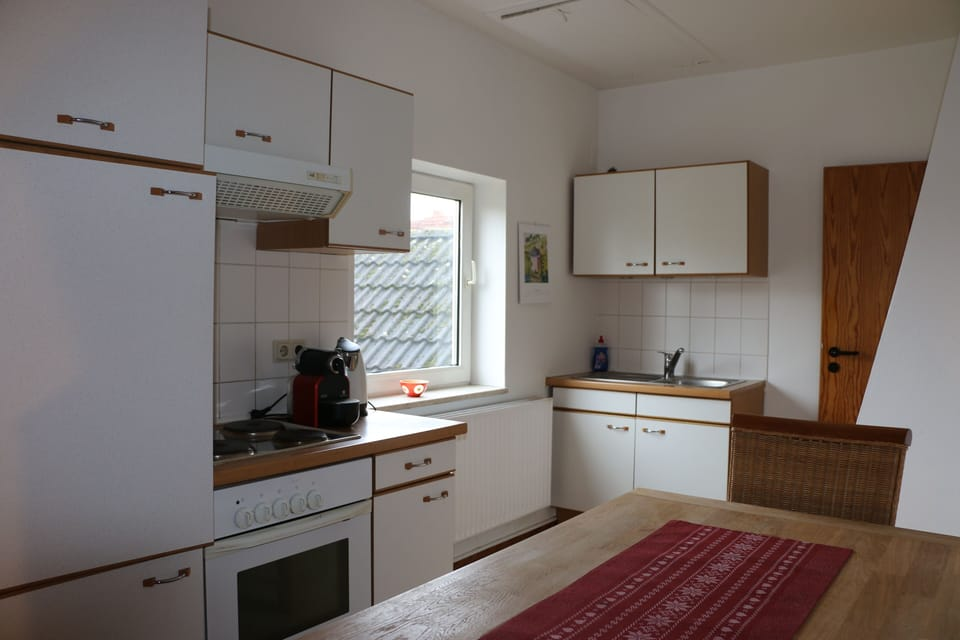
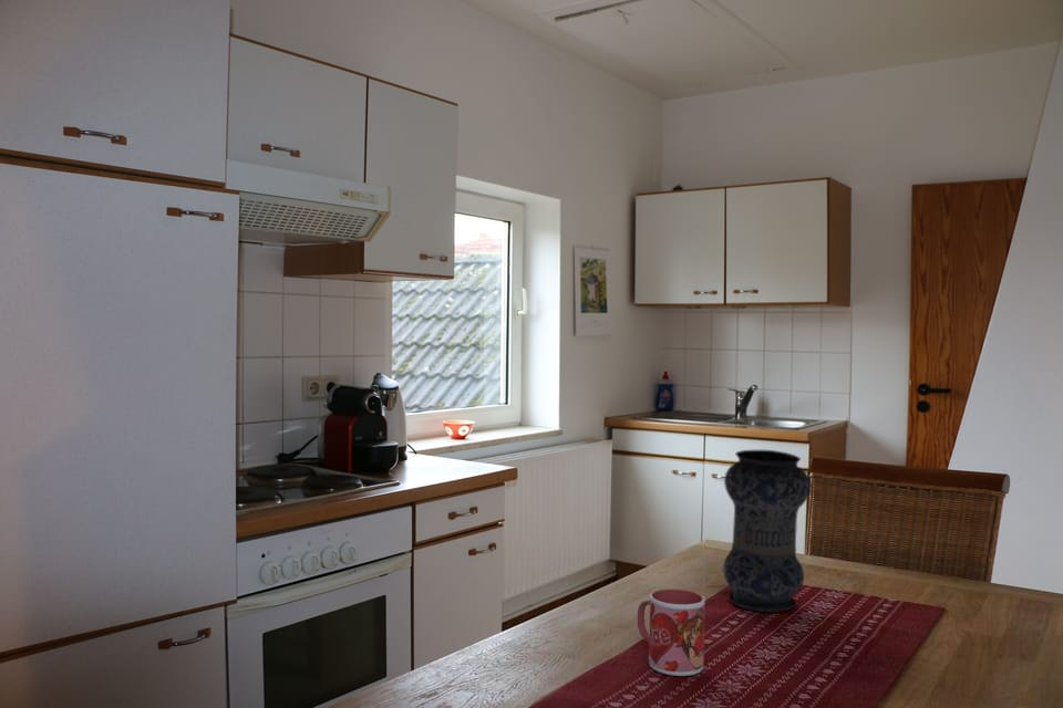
+ vase [722,449,812,613]
+ mug [637,587,706,677]
